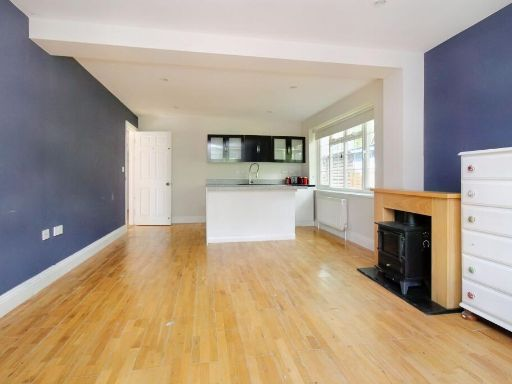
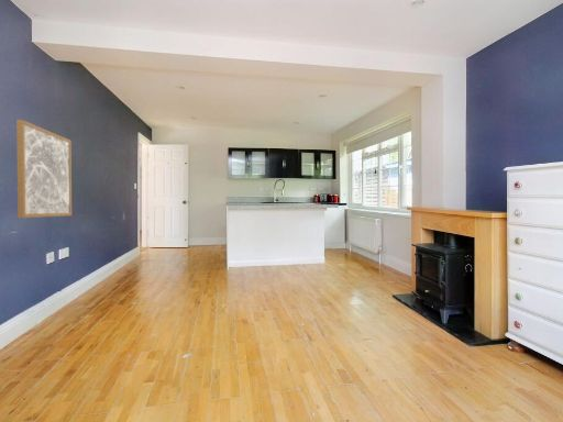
+ wall art [15,119,73,219]
